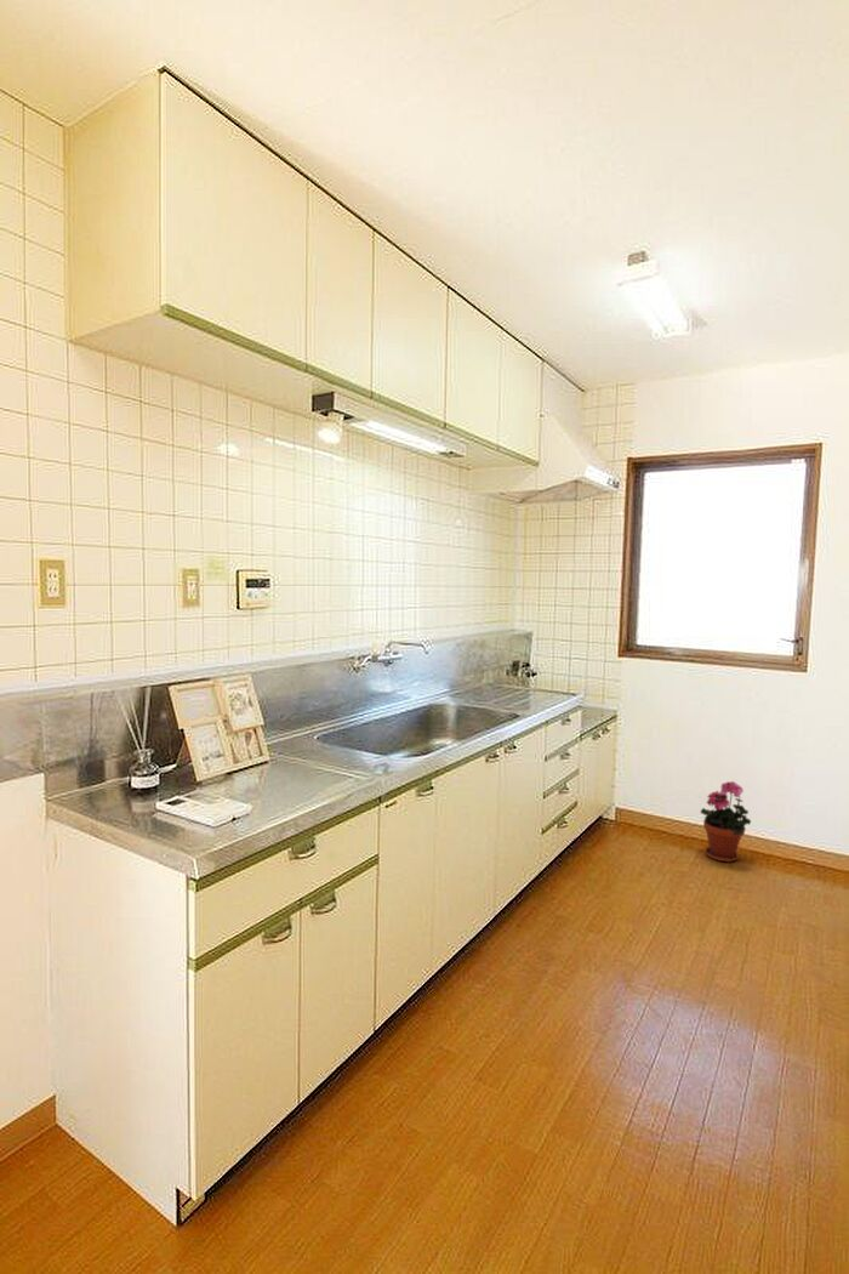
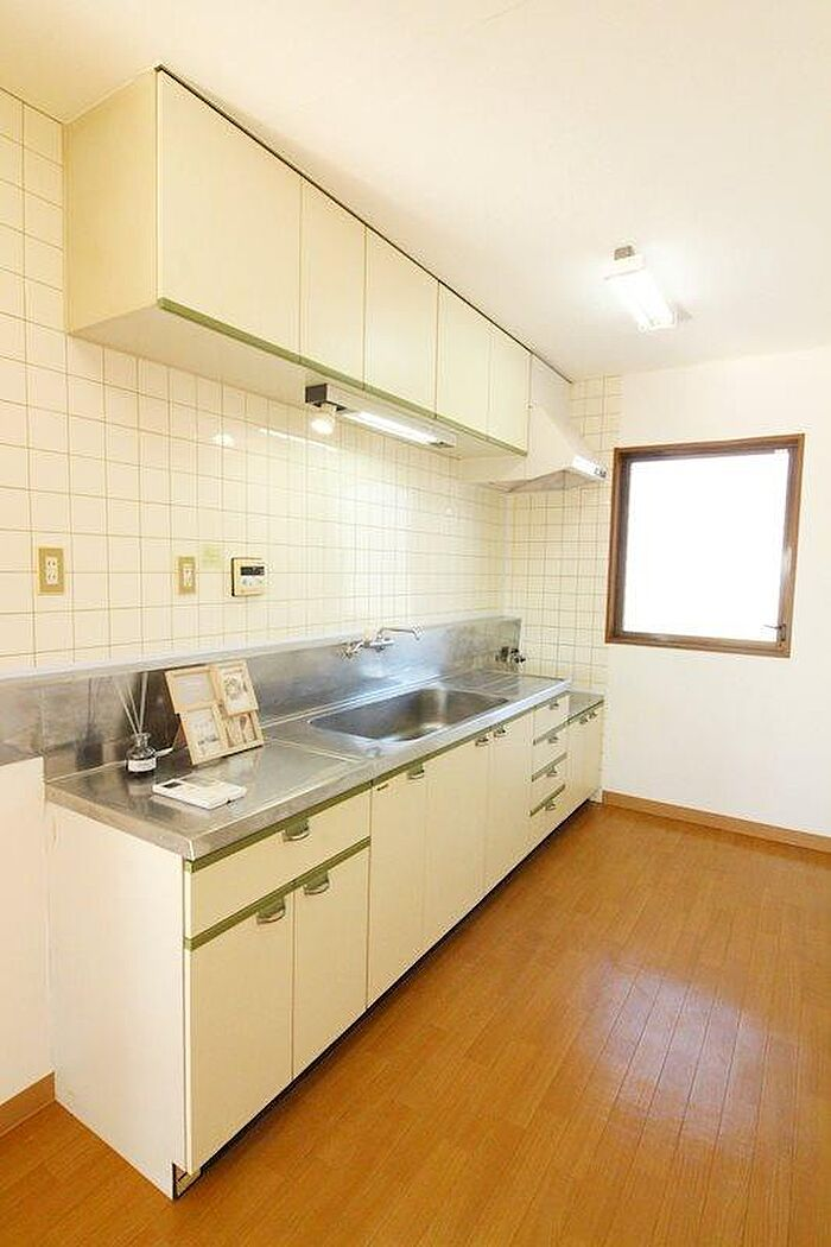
- potted plant [700,780,752,864]
